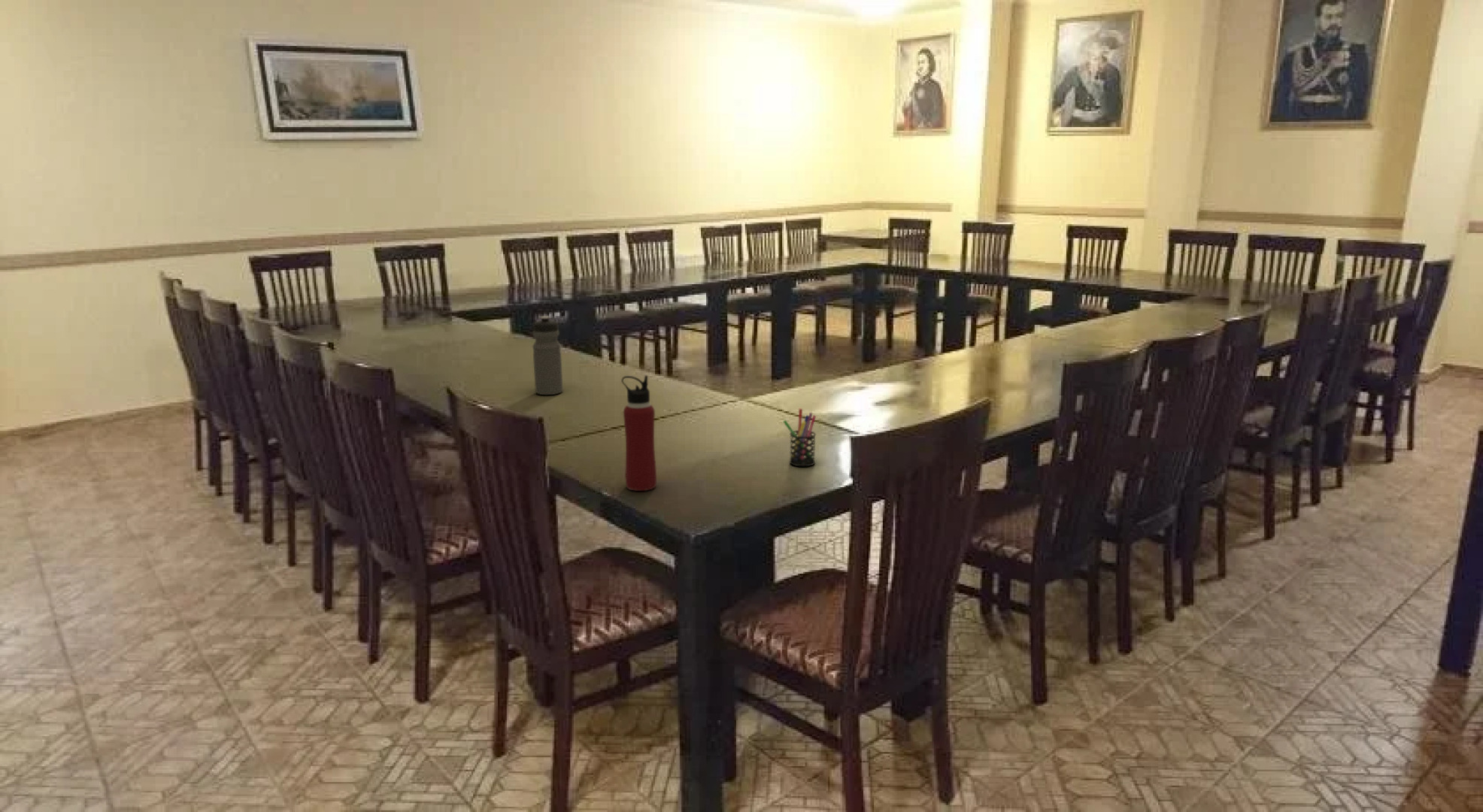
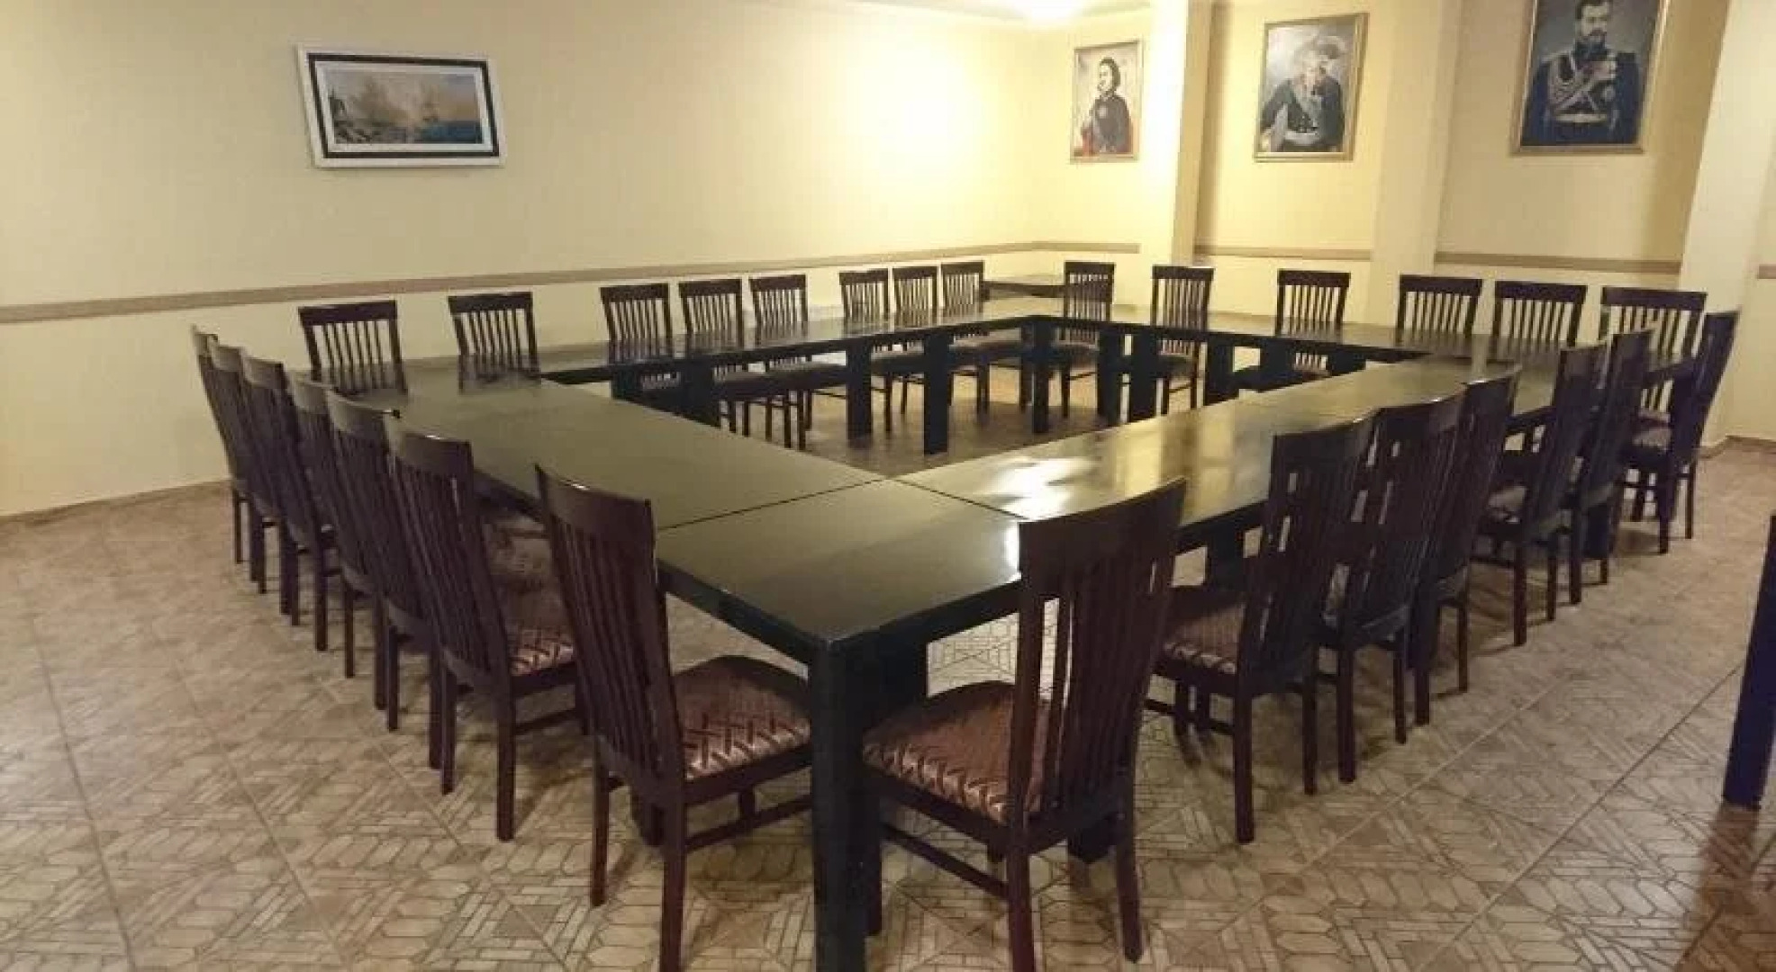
- water bottle [532,315,564,395]
- water bottle [620,374,657,492]
- pen holder [783,408,817,467]
